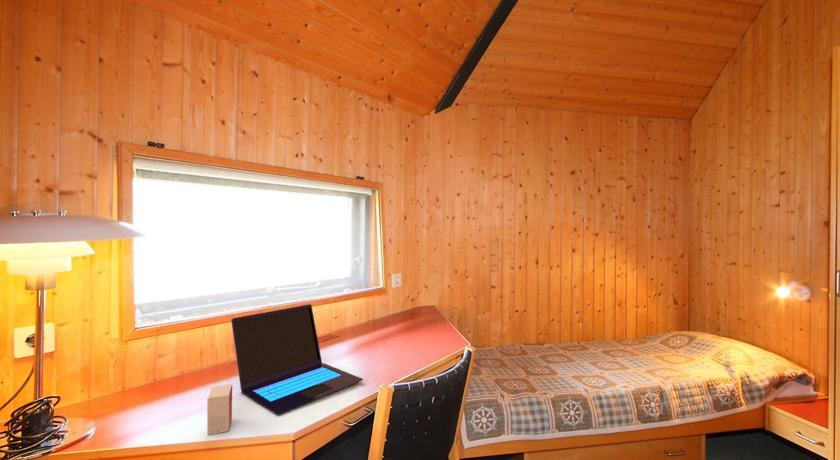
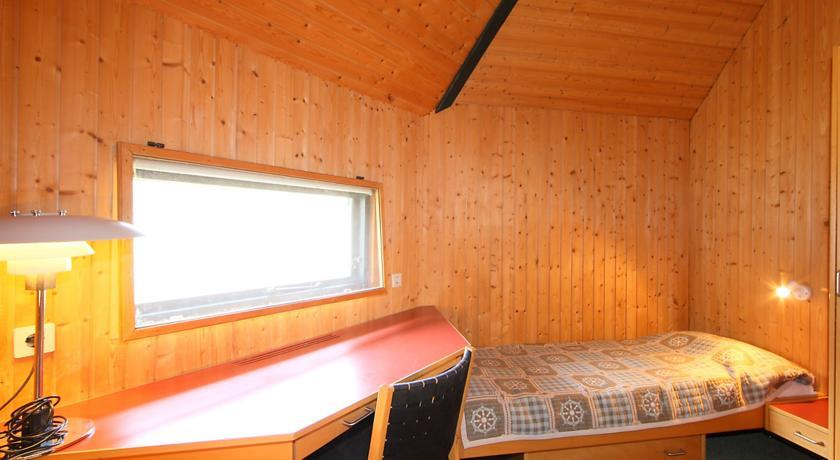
- small box [206,384,233,436]
- laptop [230,303,364,416]
